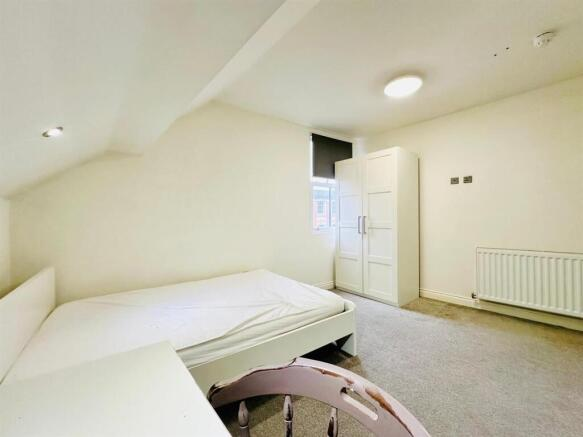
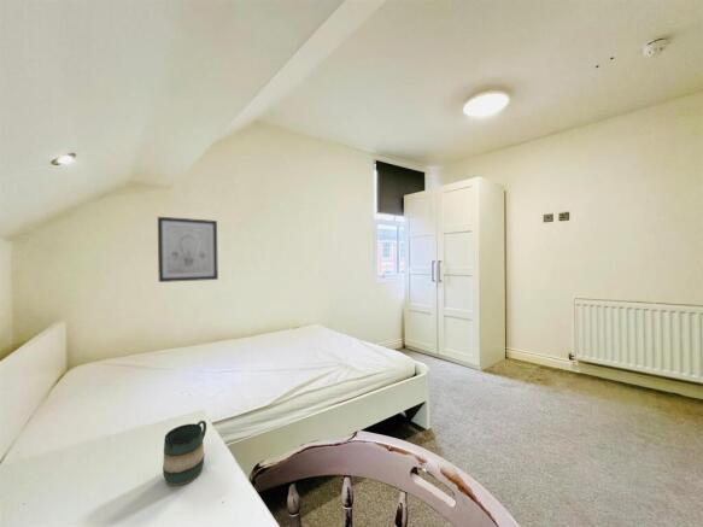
+ wall art [157,216,219,283]
+ mug [162,420,207,487]
